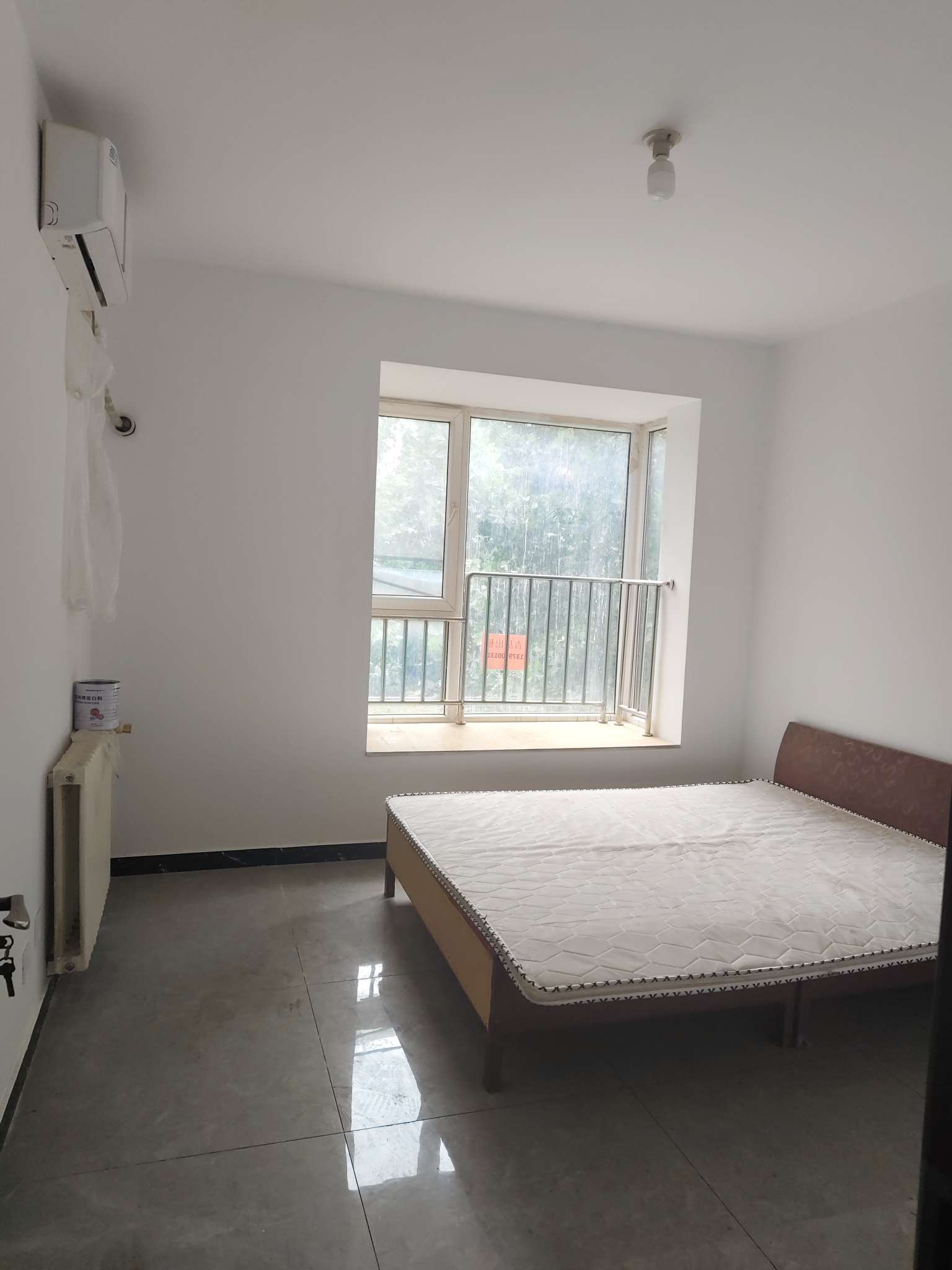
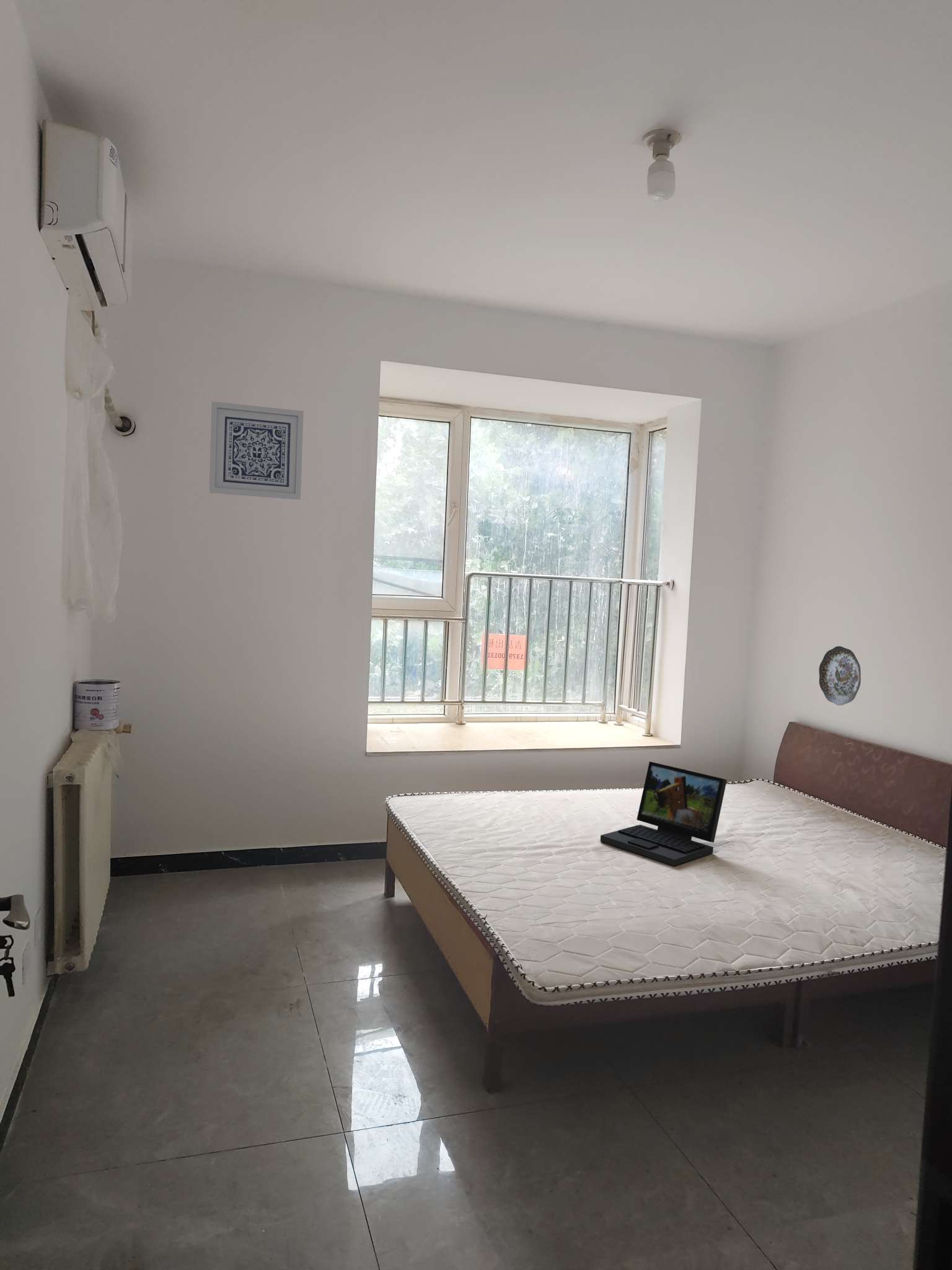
+ wall art [209,401,304,500]
+ decorative plate [818,646,862,706]
+ laptop [600,761,728,867]
